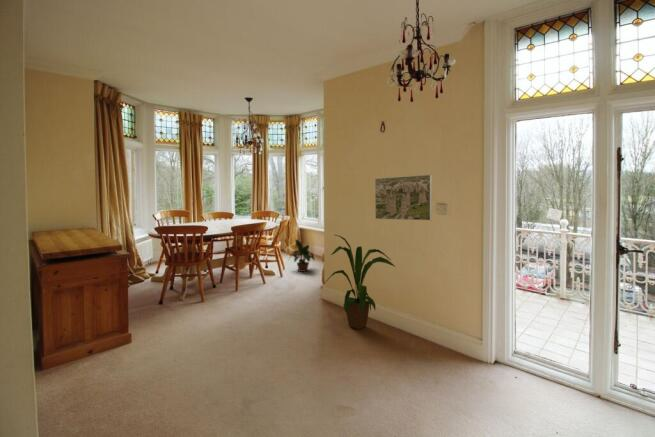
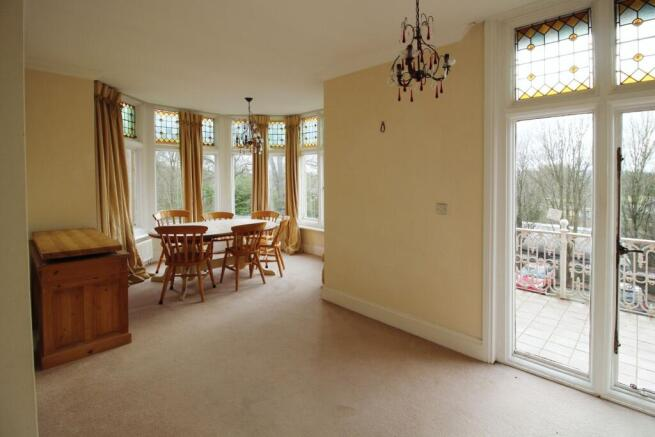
- potted plant [288,238,316,273]
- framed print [374,174,433,221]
- house plant [323,234,396,330]
